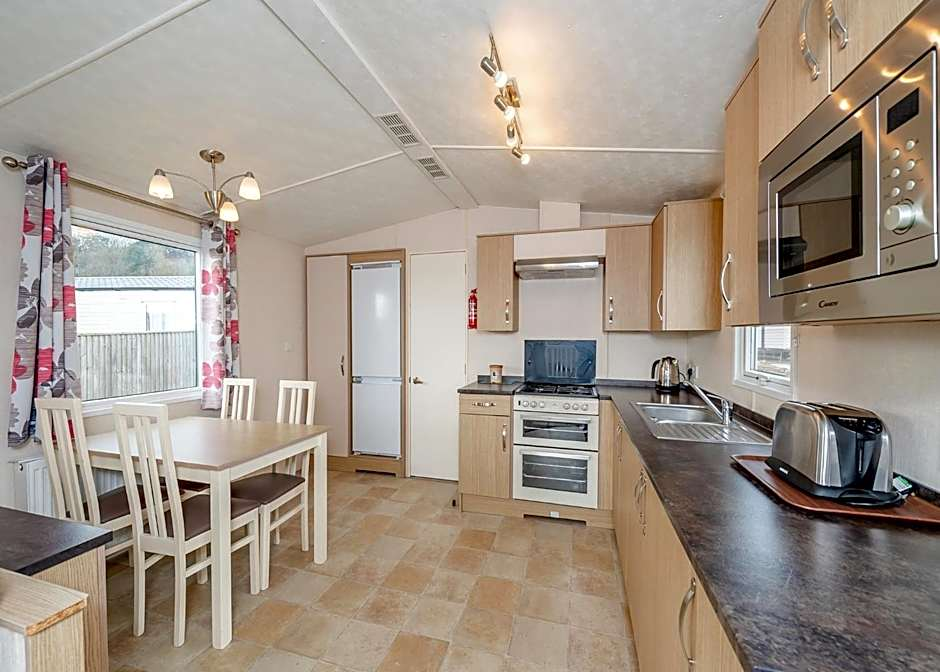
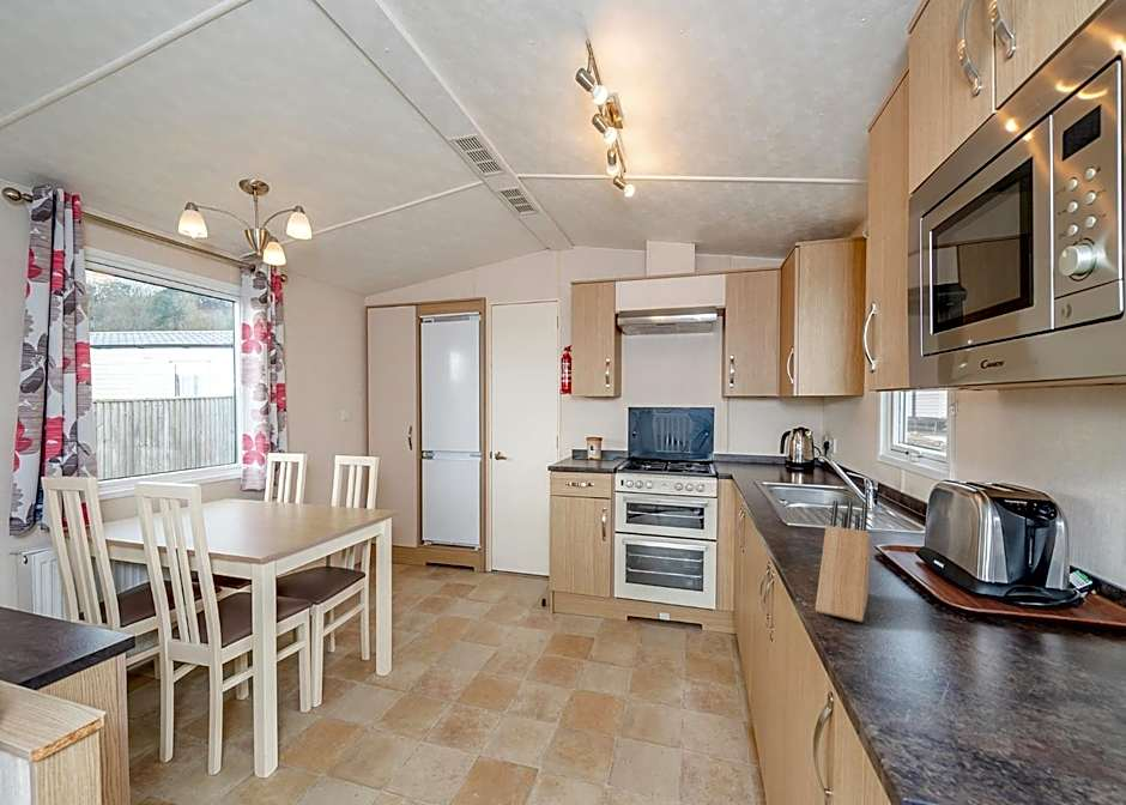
+ knife block [815,500,871,623]
